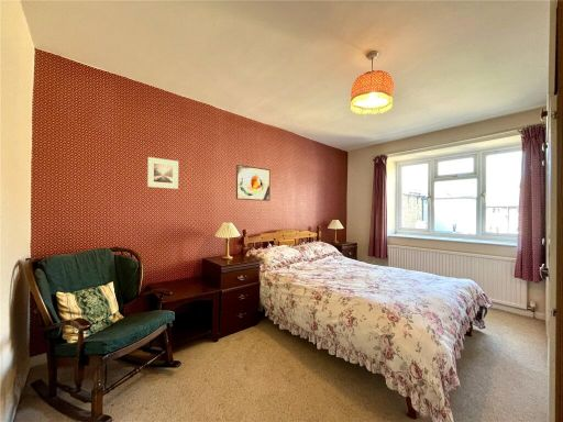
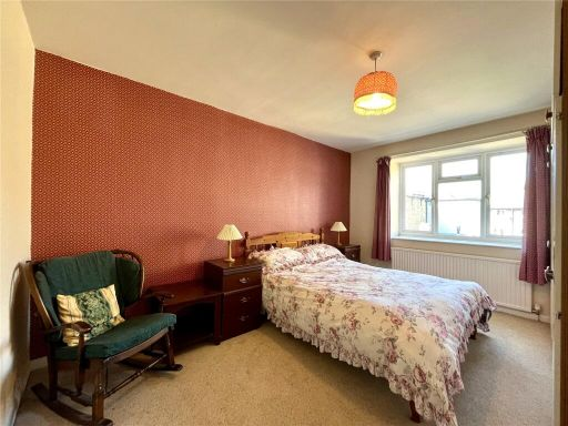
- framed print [146,156,179,190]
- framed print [235,164,272,202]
